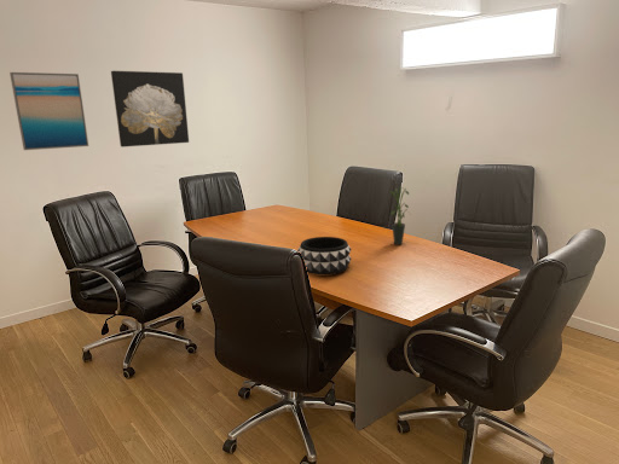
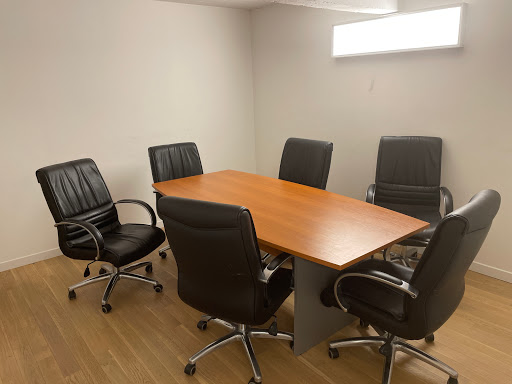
- potted plant [388,185,412,246]
- decorative bowl [296,236,353,276]
- wall art [8,71,89,151]
- wall art [110,70,190,149]
